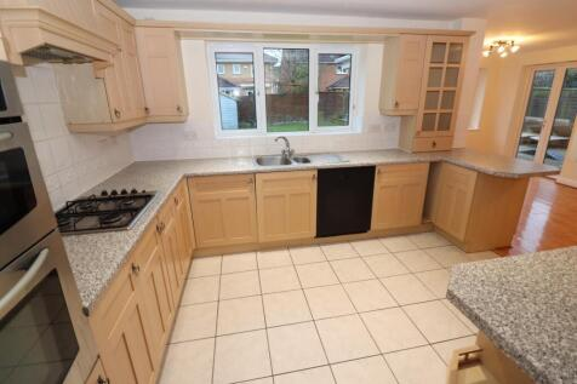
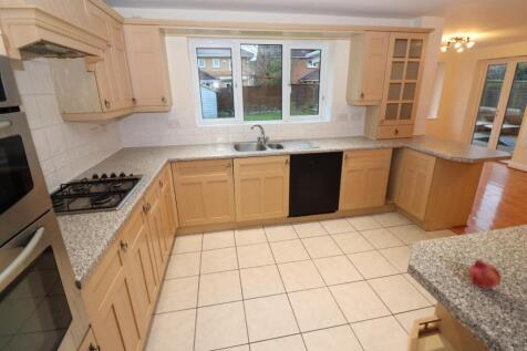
+ fruit [467,259,502,289]
